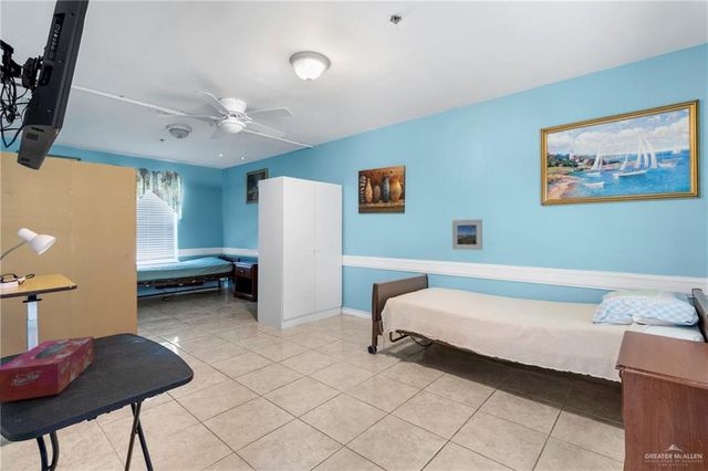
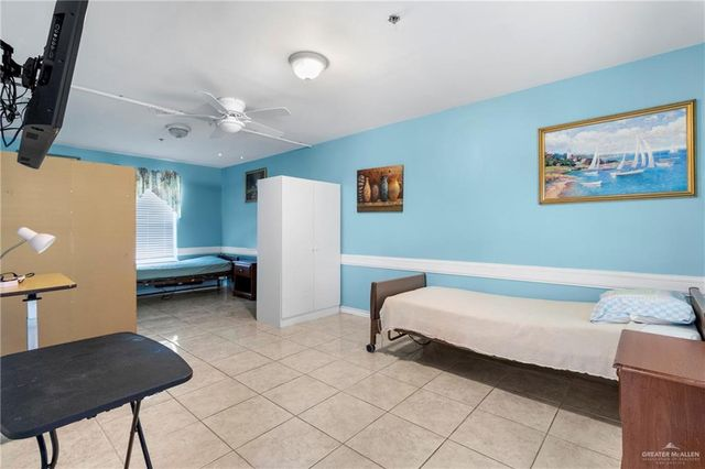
- tissue box [0,335,95,404]
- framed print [451,218,483,251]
